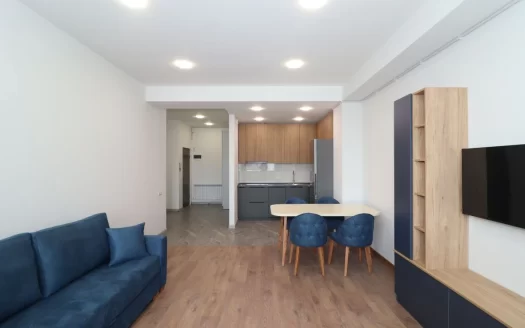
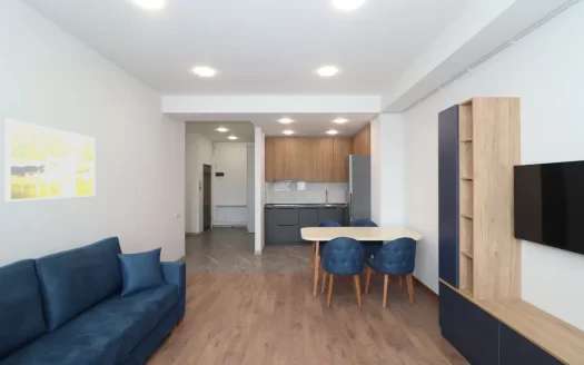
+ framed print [3,118,96,203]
